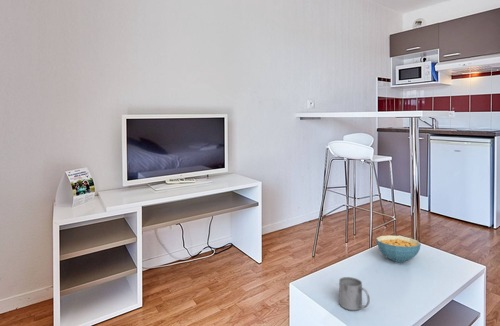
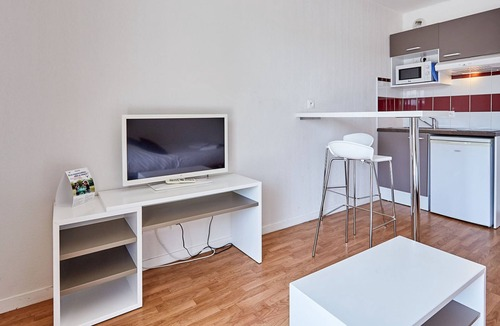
- cereal bowl [375,234,422,263]
- mug [338,276,371,311]
